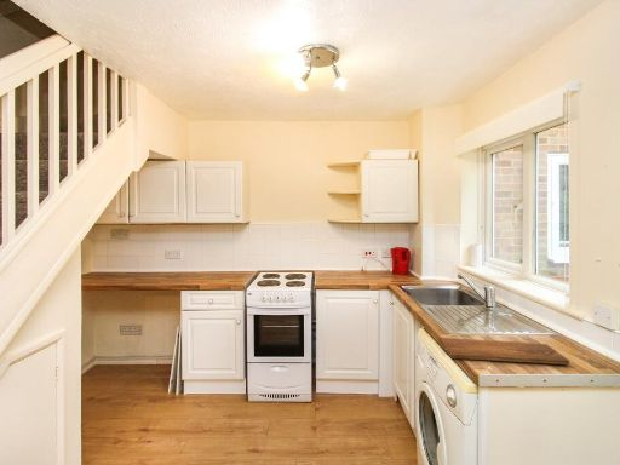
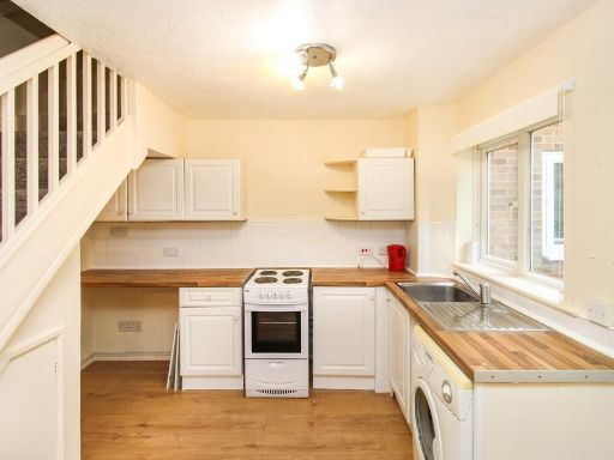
- cutting board [438,337,570,366]
